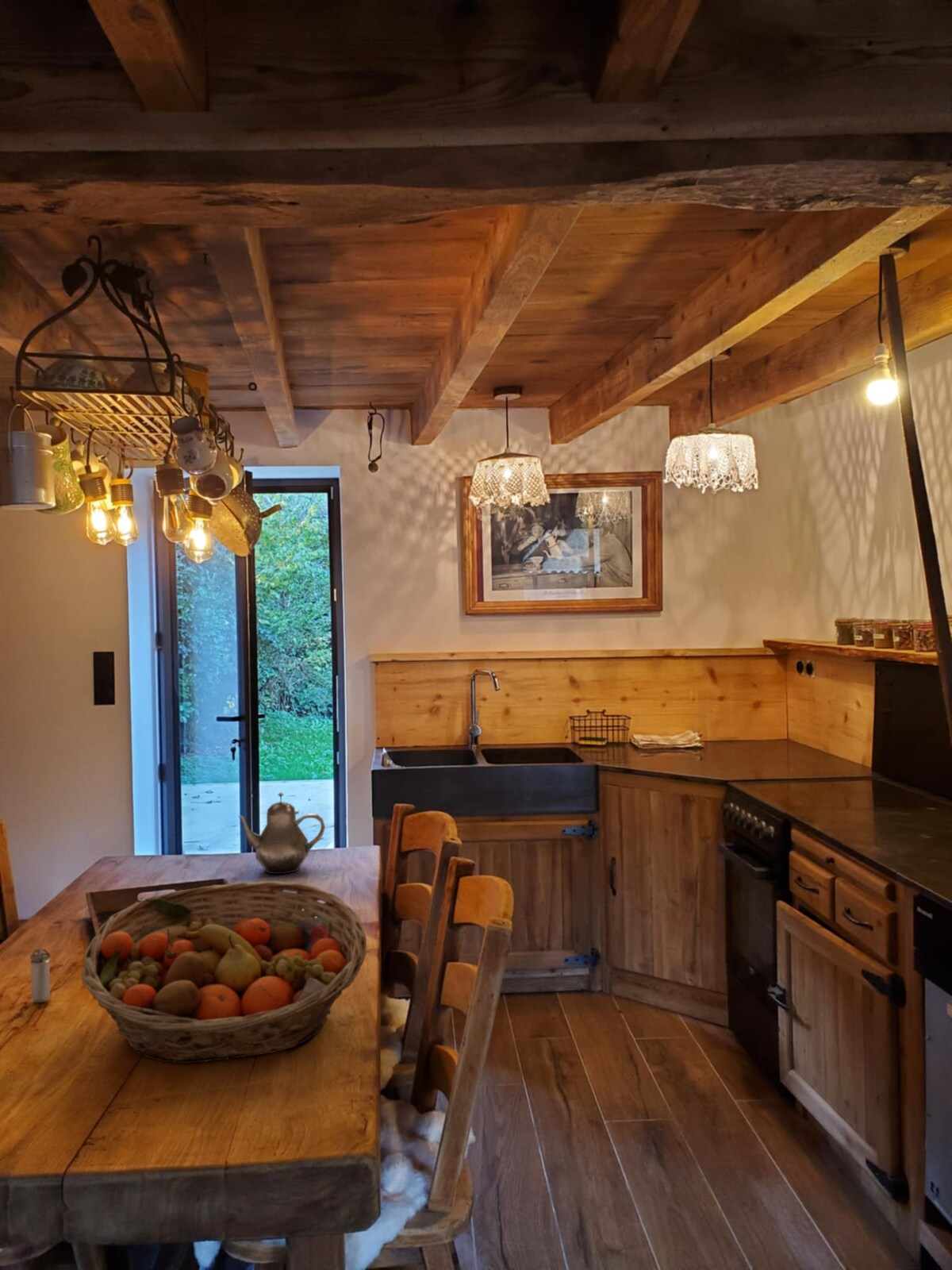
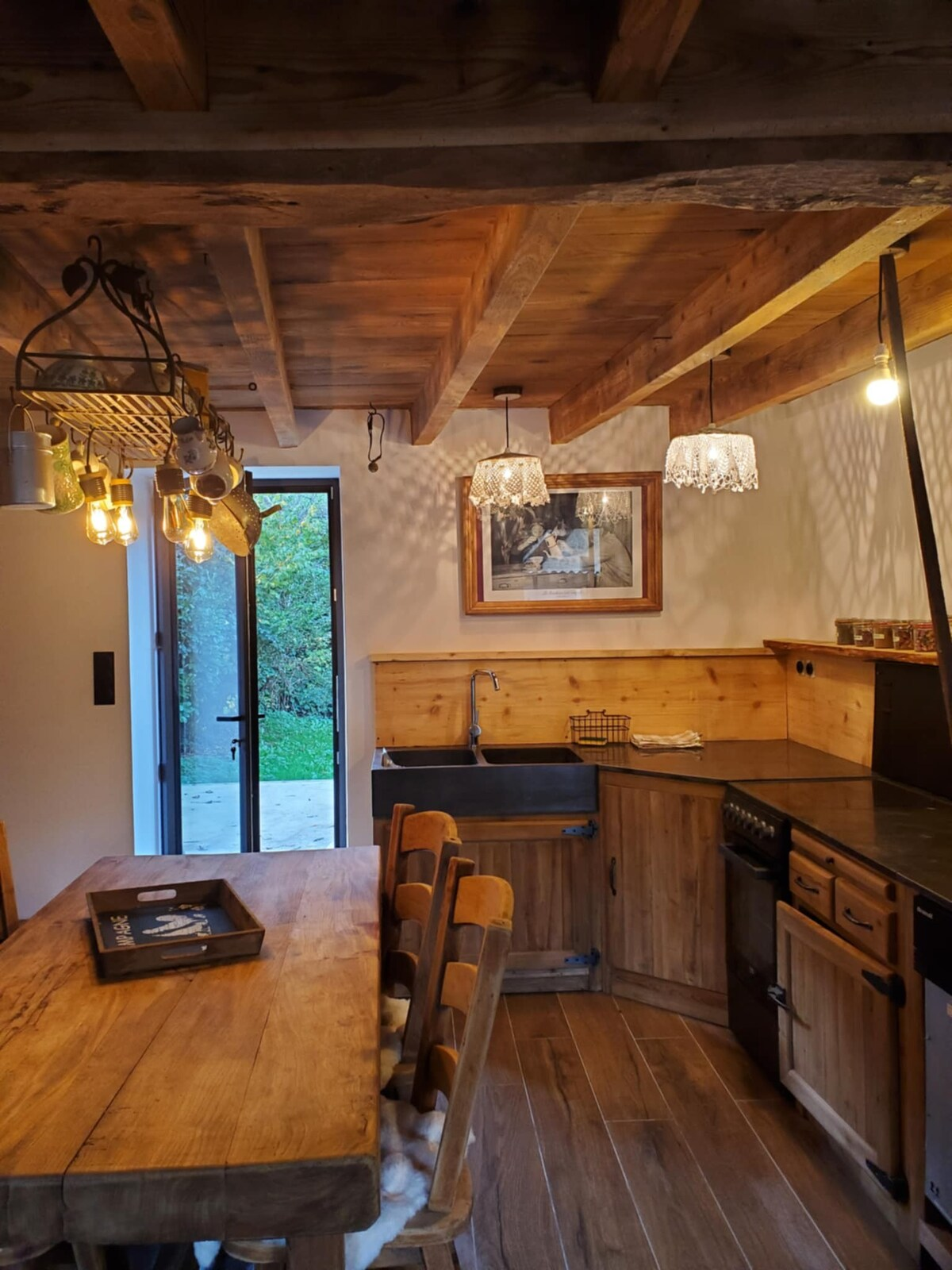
- shaker [29,948,51,1003]
- teapot [237,791,326,875]
- fruit basket [81,880,367,1064]
